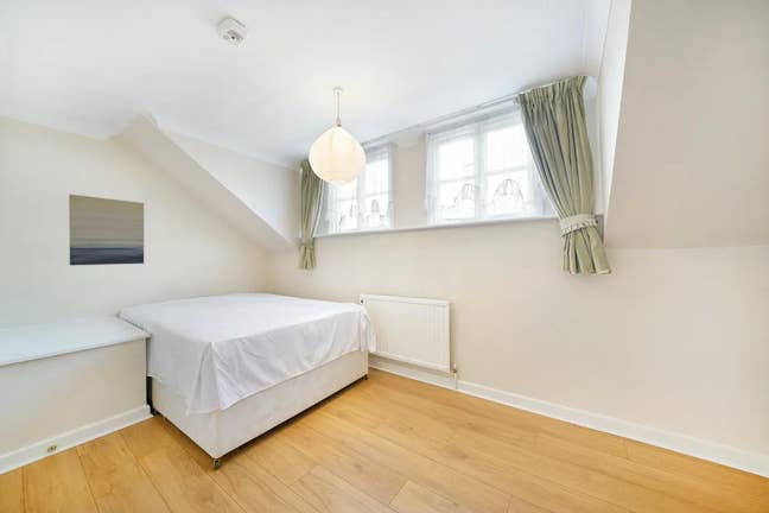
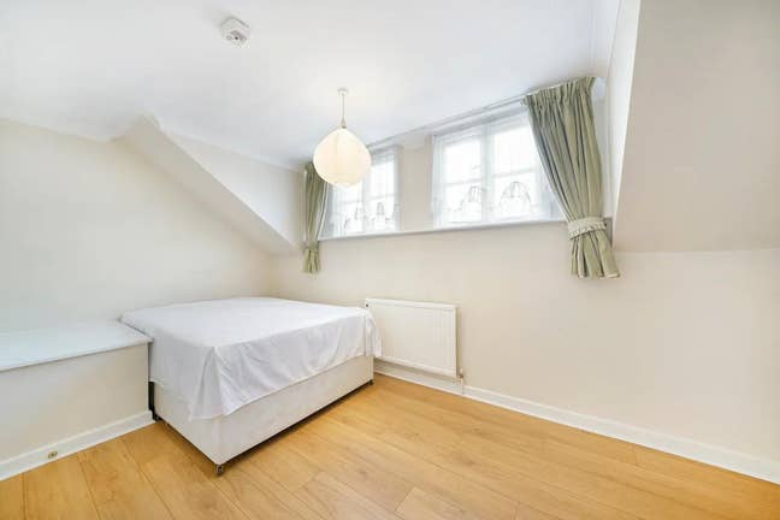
- wall art [68,194,145,266]
